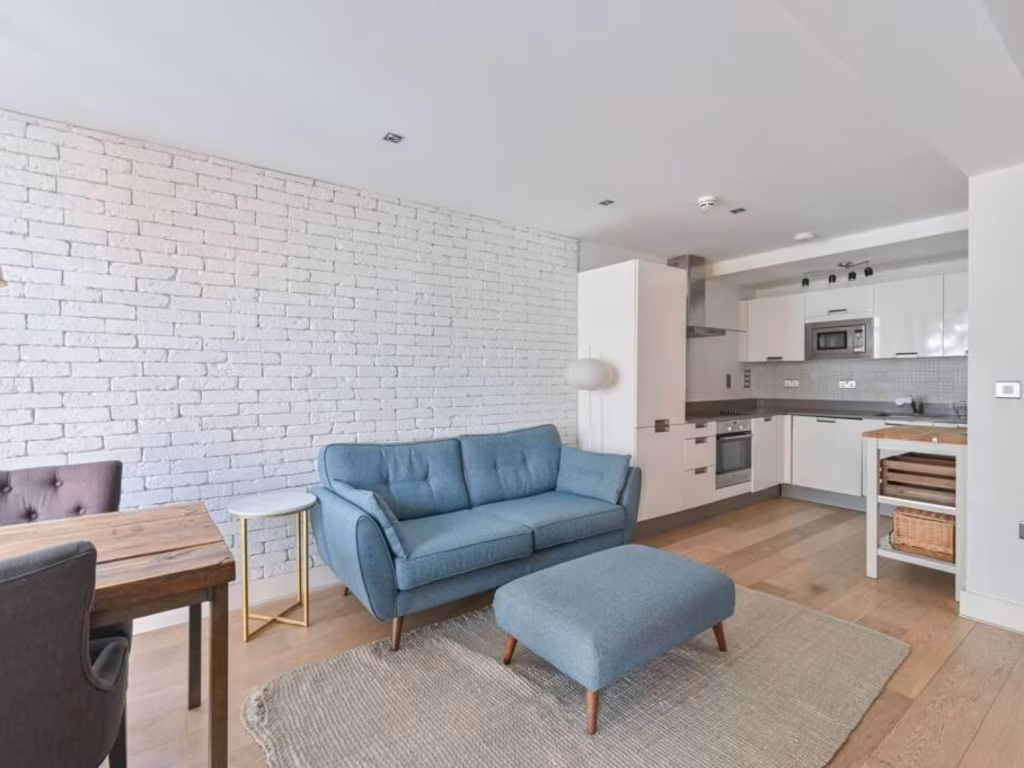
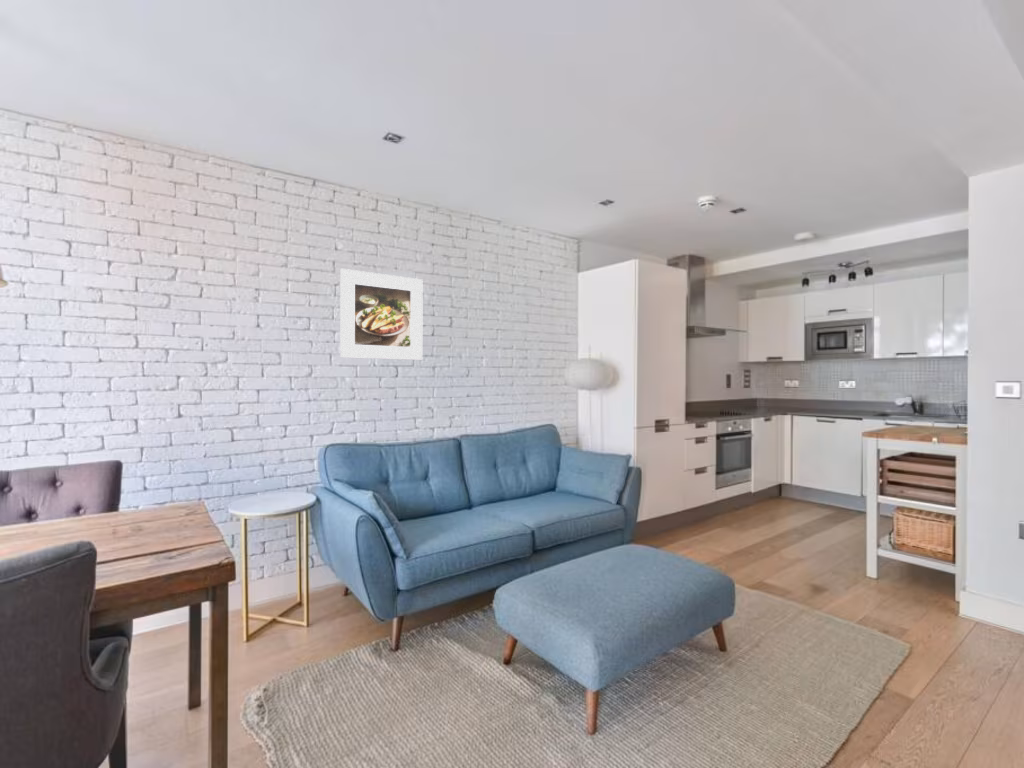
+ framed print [339,268,424,361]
